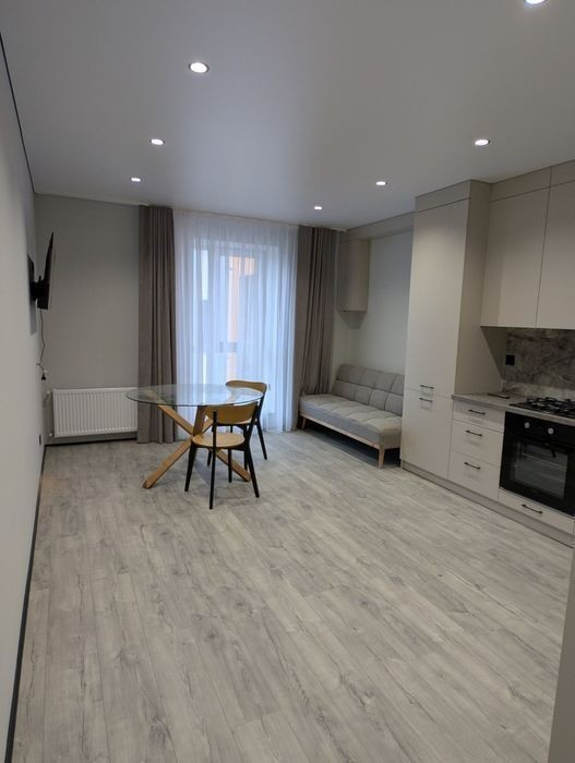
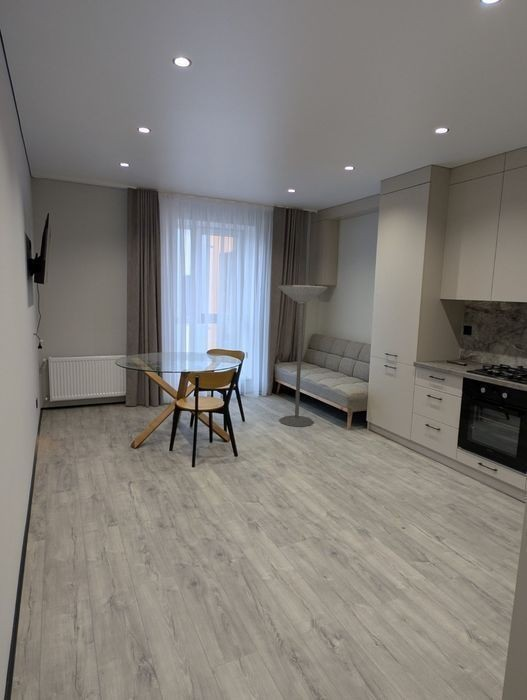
+ floor lamp [277,284,328,428]
